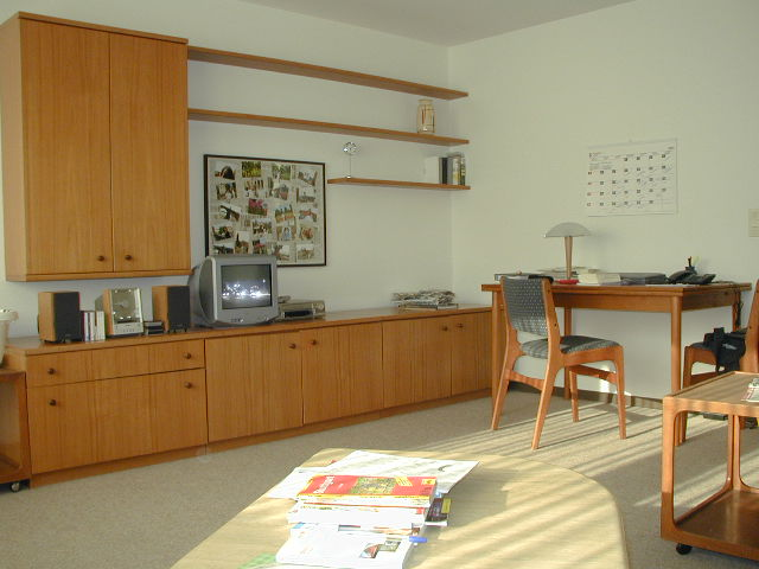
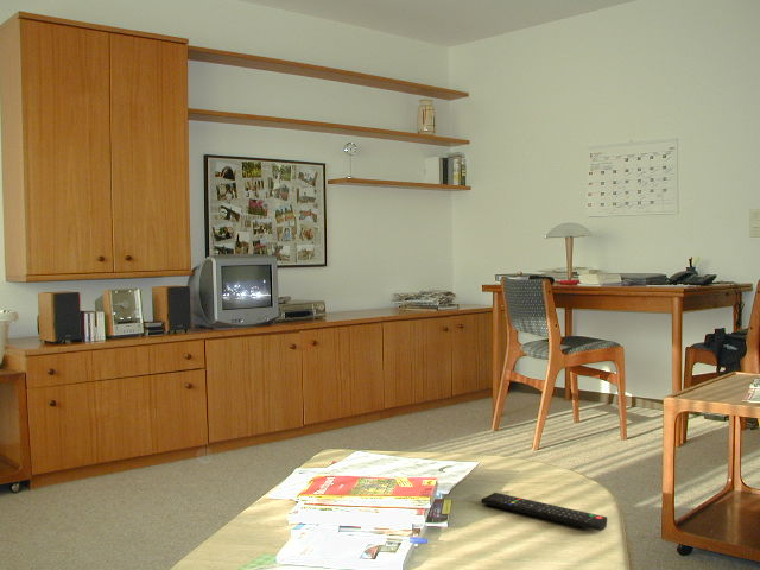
+ remote control [480,492,608,532]
